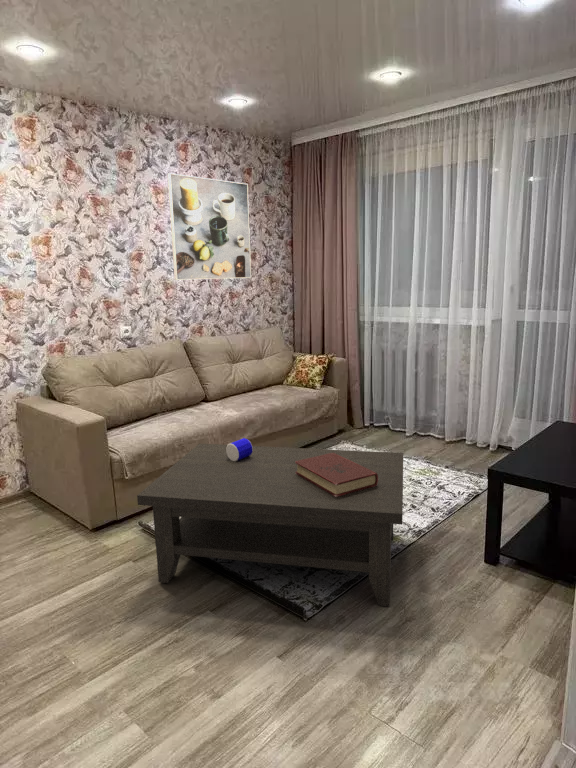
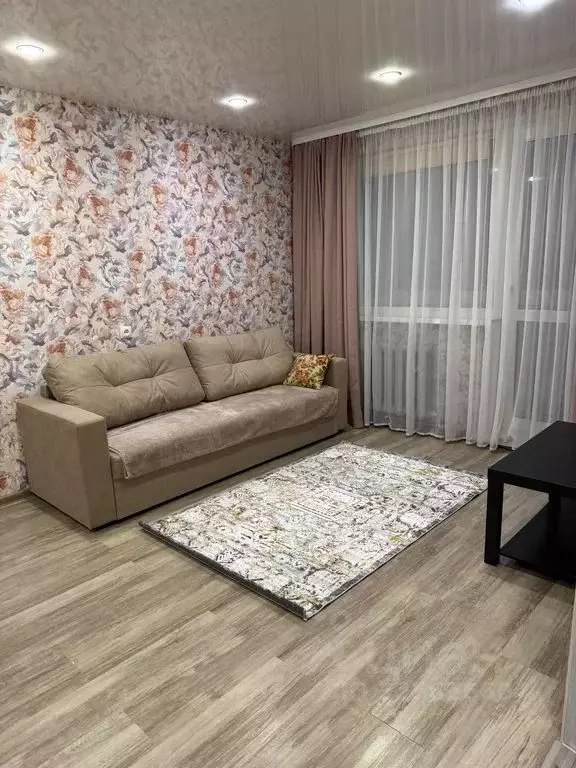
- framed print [167,172,252,281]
- coffee table [136,437,404,607]
